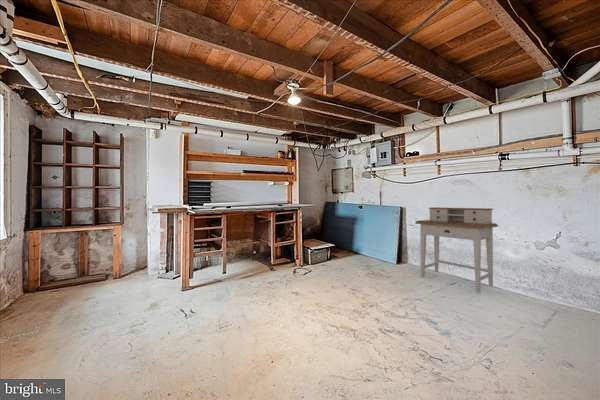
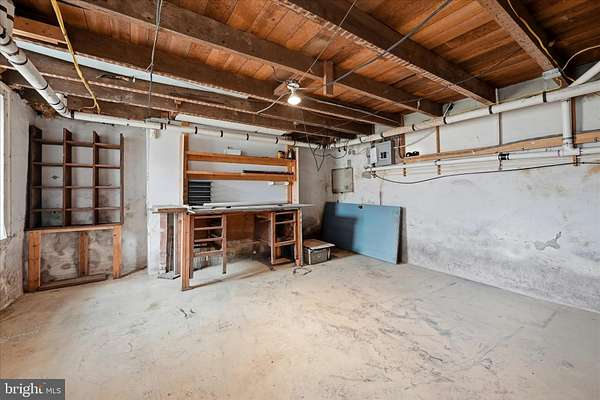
- desk [414,206,499,293]
